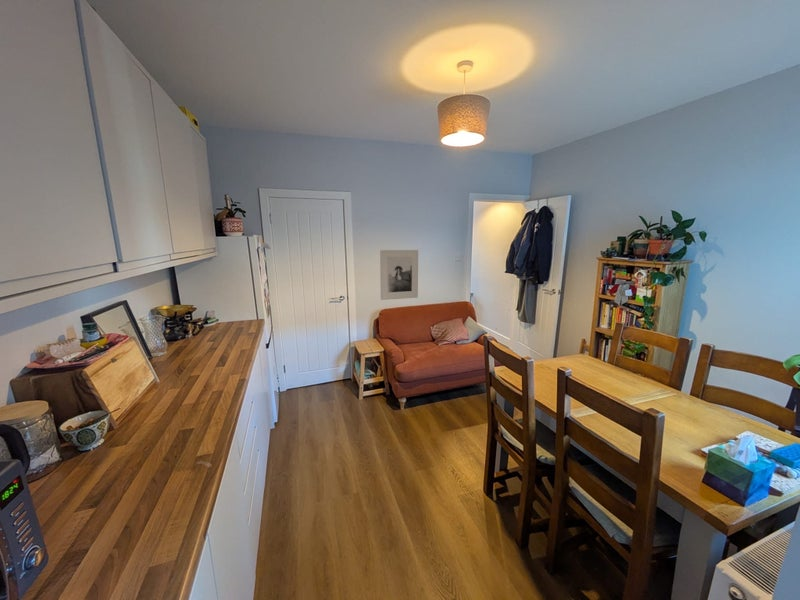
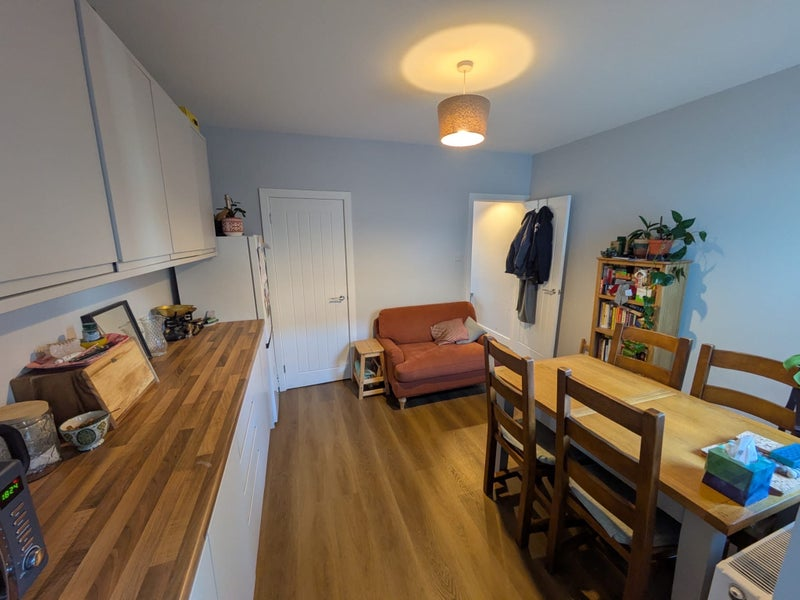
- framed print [379,249,419,301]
